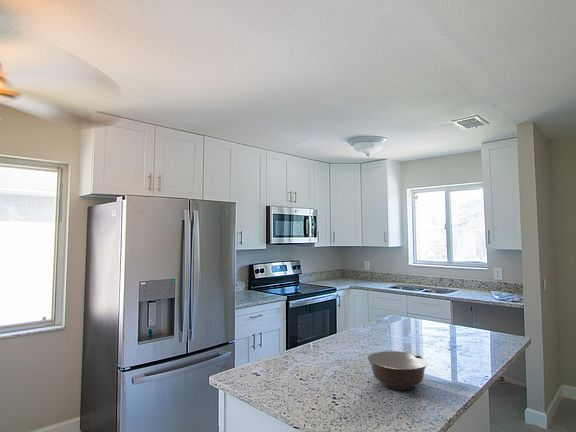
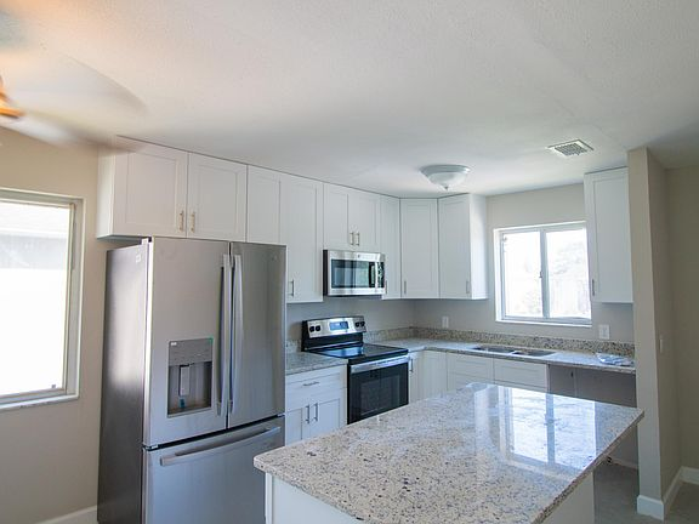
- bowl [367,350,429,391]
